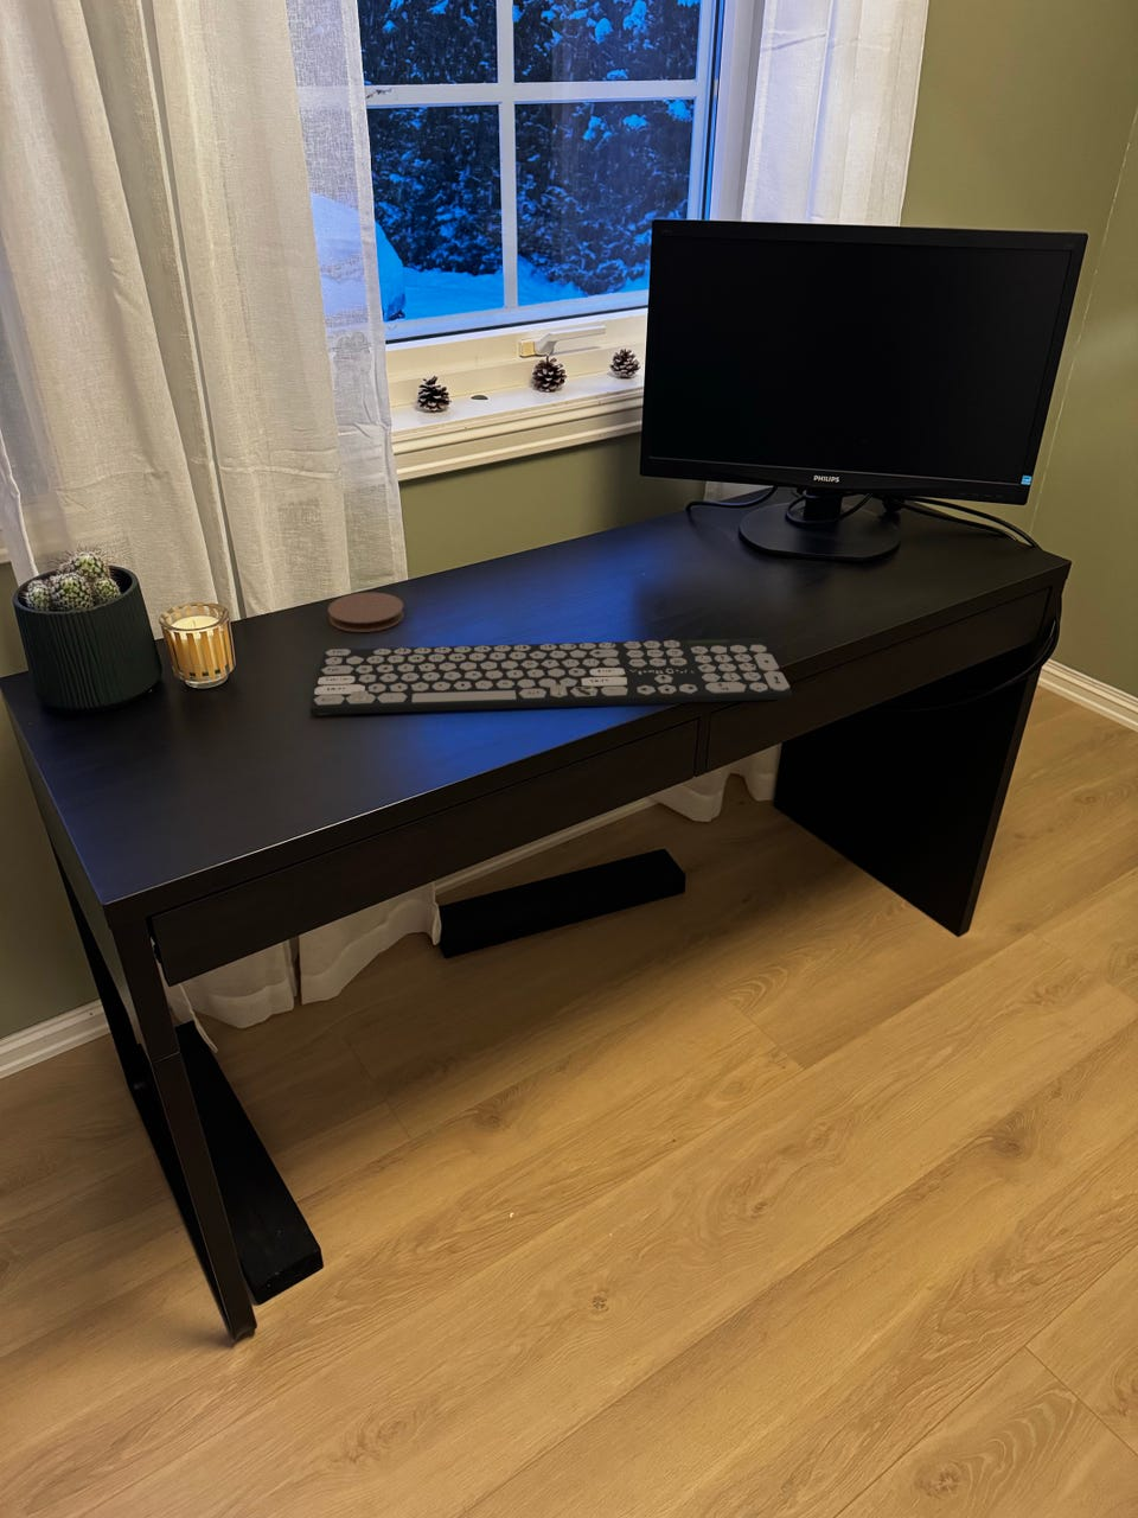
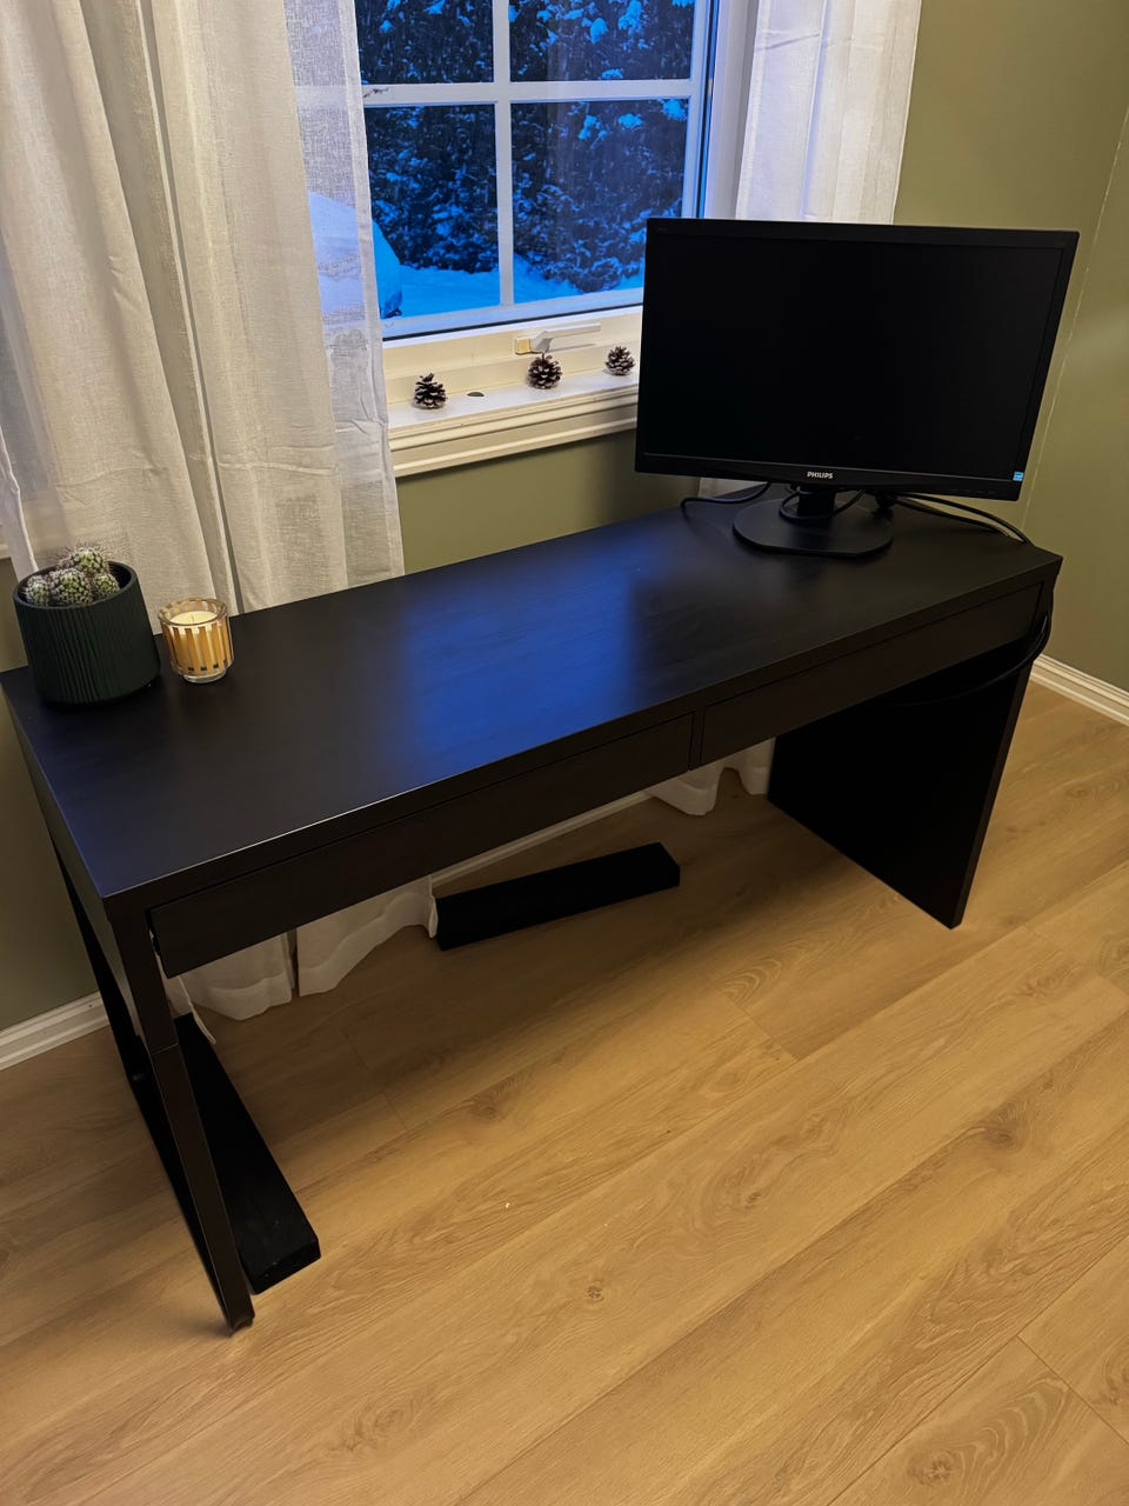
- keyboard [308,637,794,716]
- coaster [328,592,405,633]
